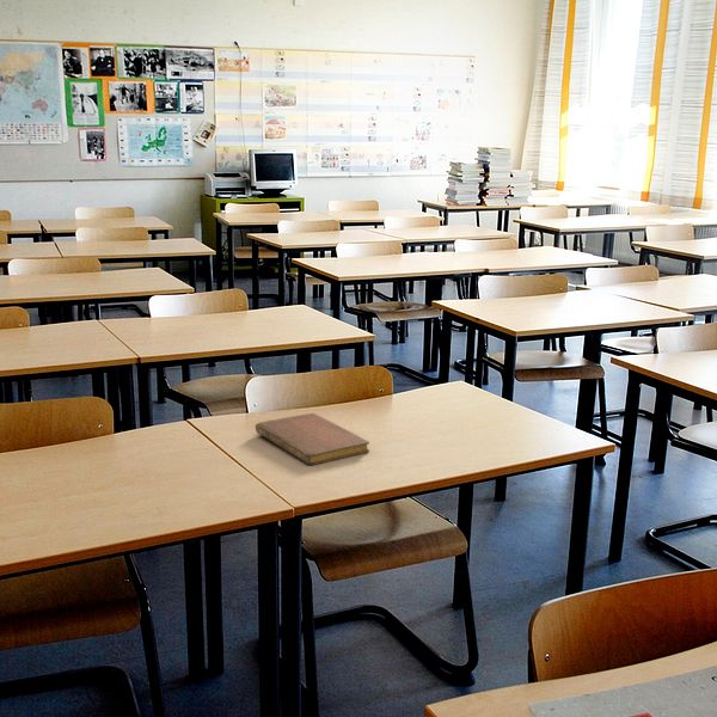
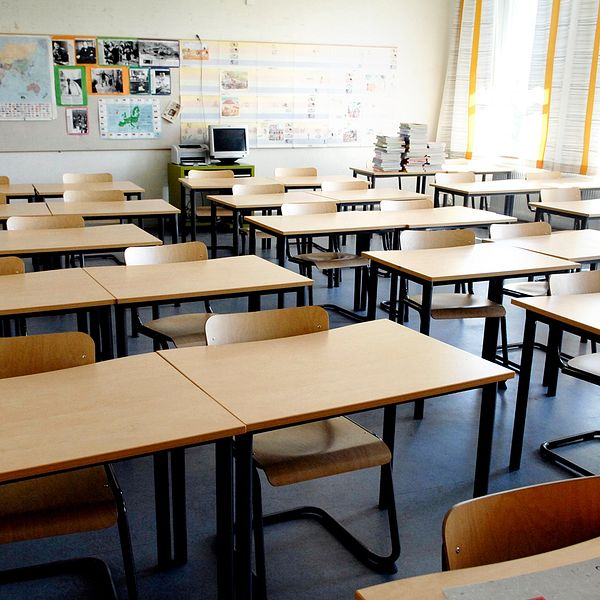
- notebook [255,412,370,466]
